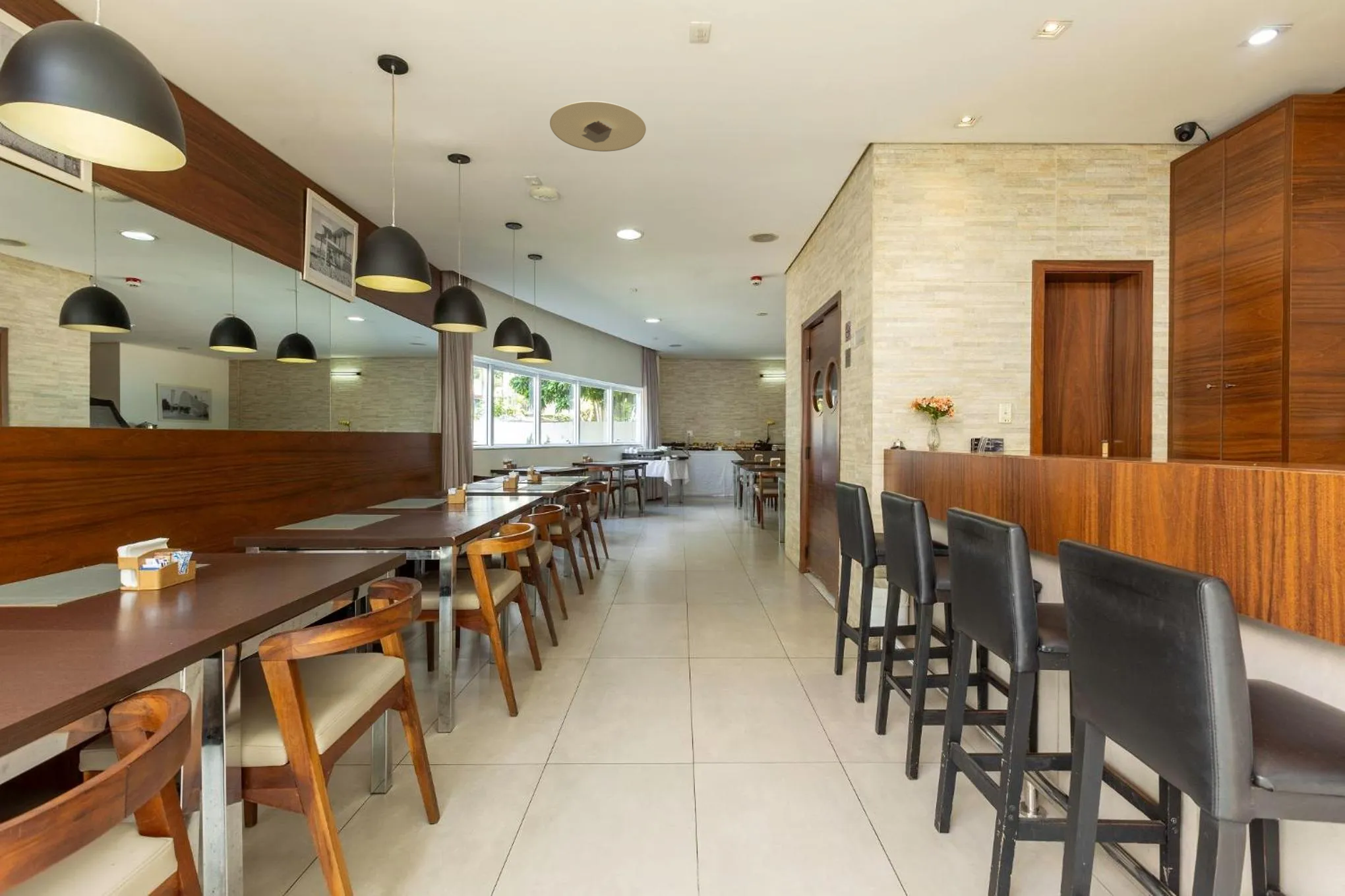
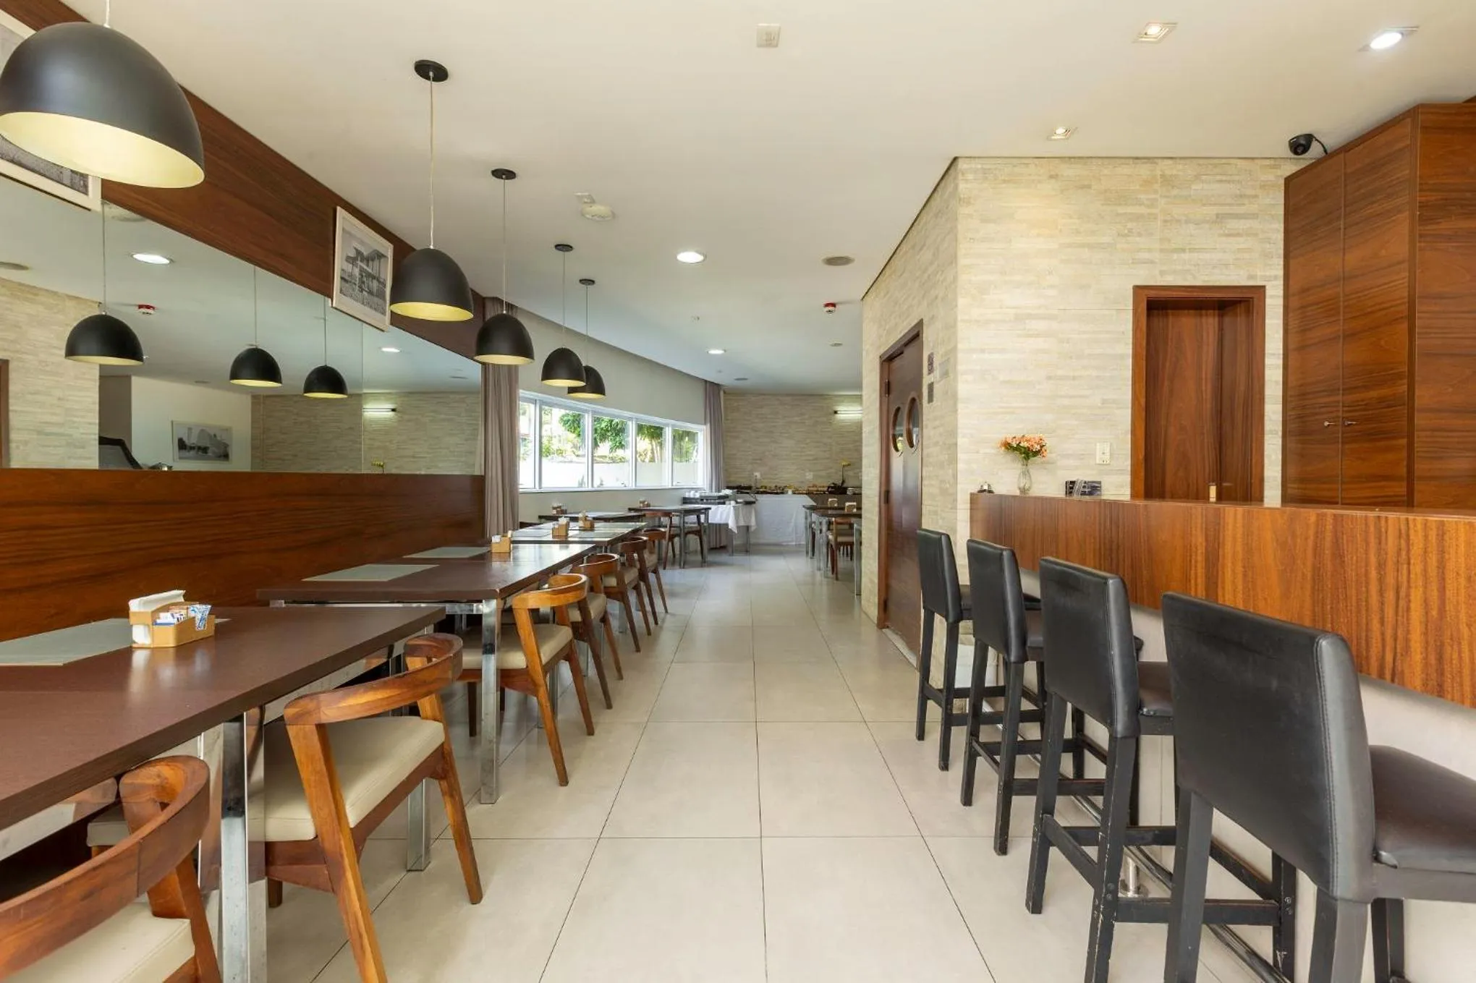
- recessed light [549,100,647,152]
